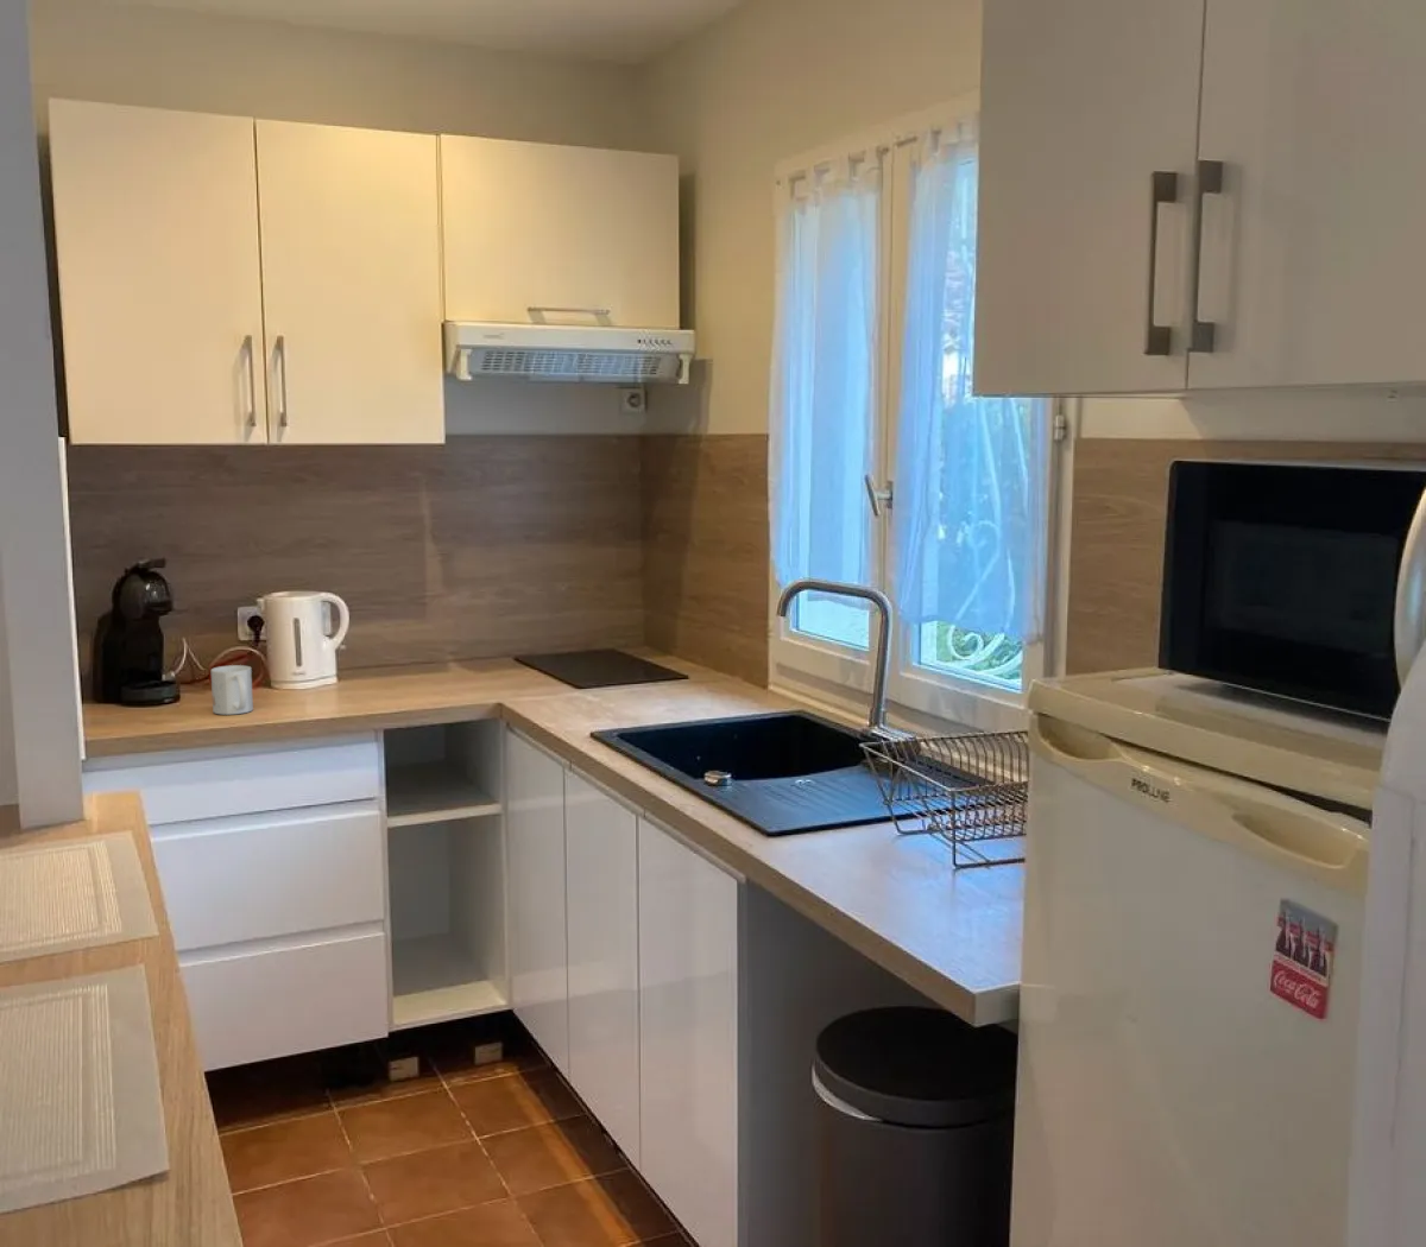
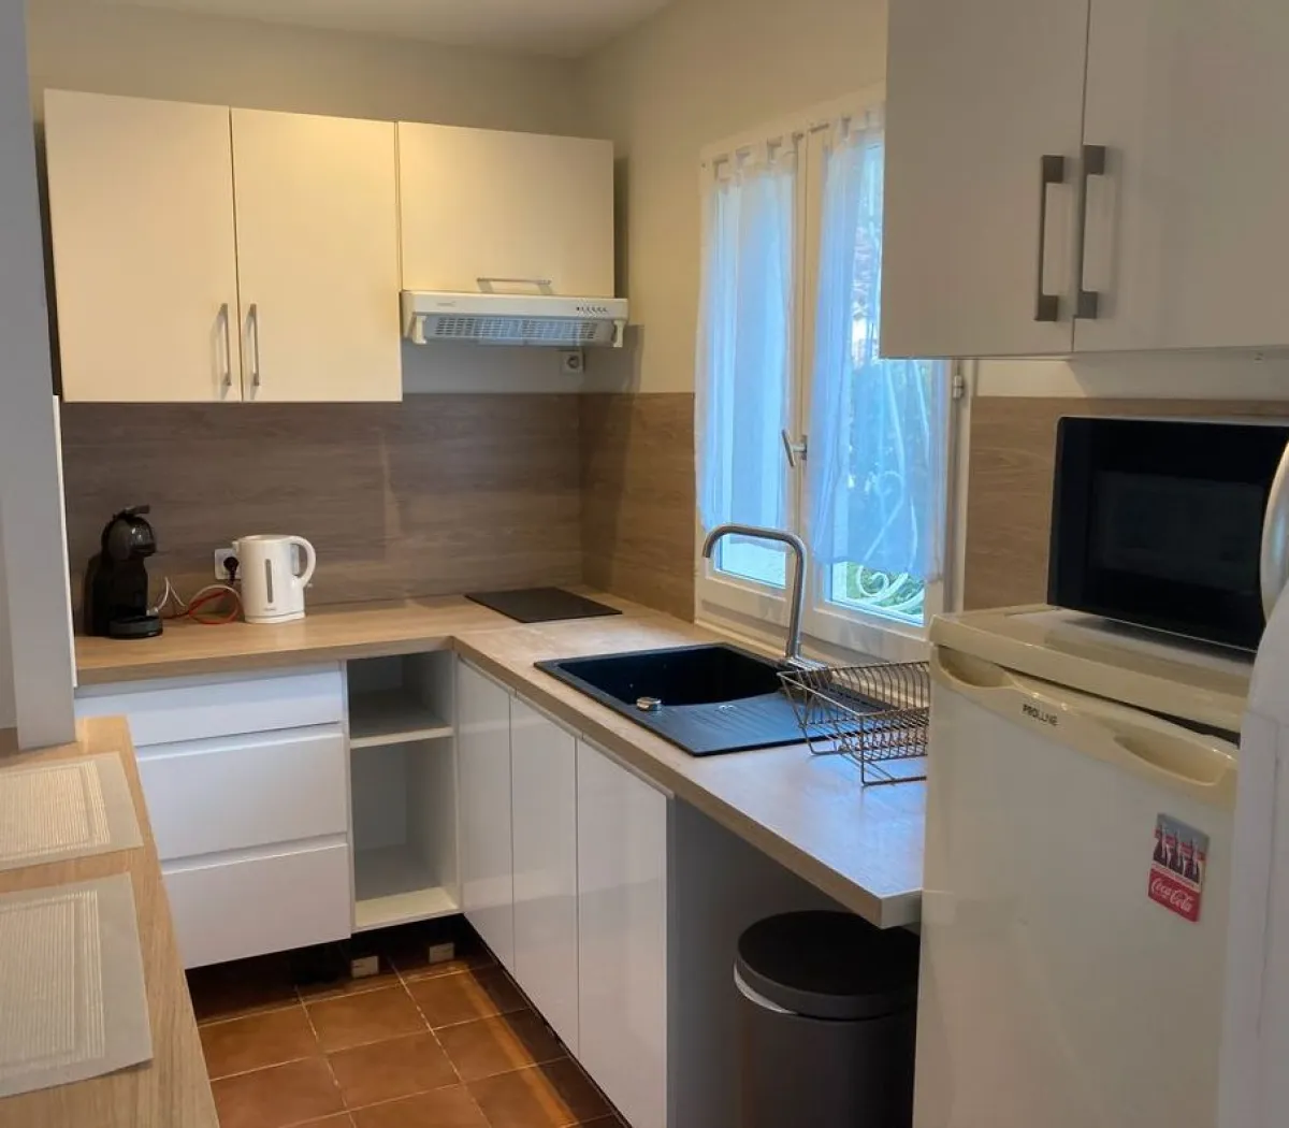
- mug [210,664,255,716]
